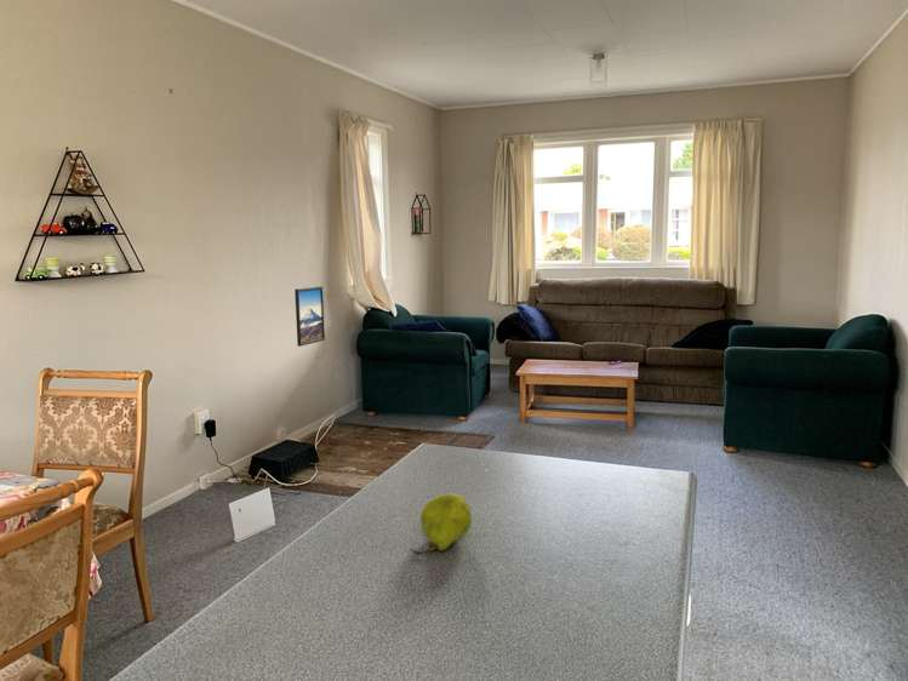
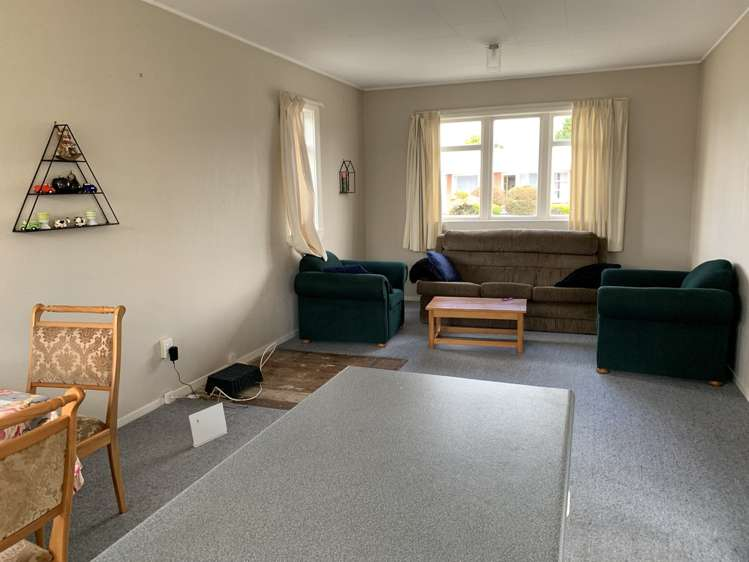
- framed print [293,285,326,348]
- fruit [409,492,473,555]
